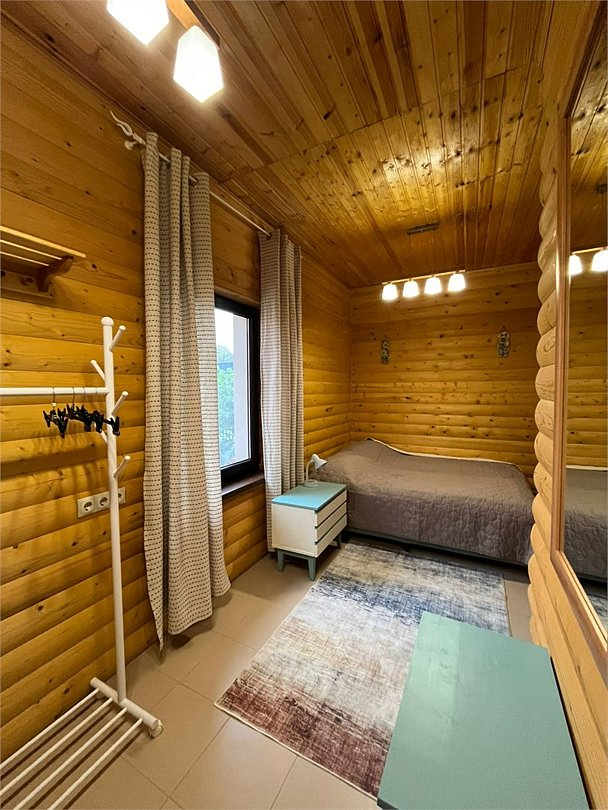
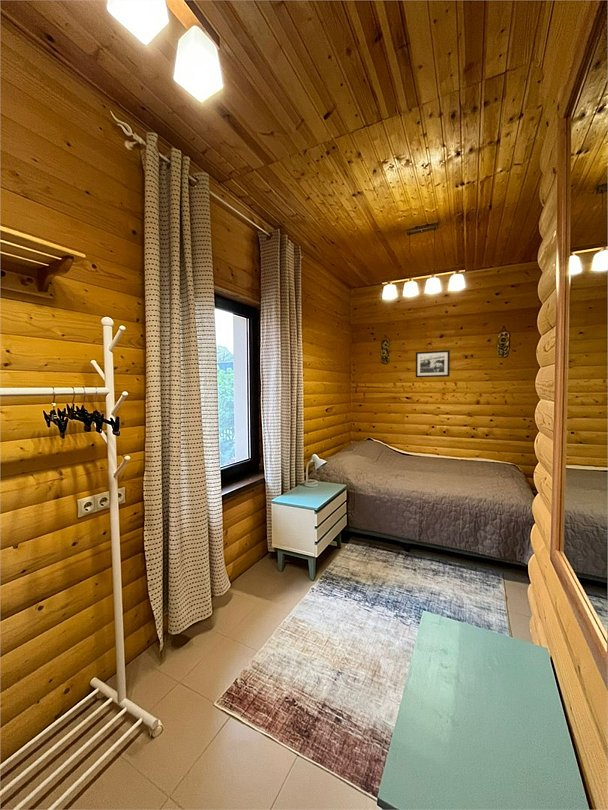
+ picture frame [415,349,451,378]
